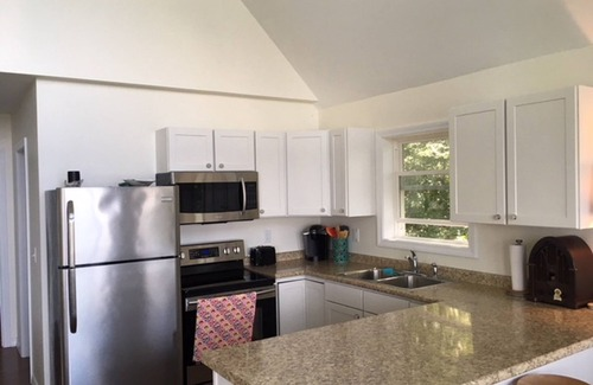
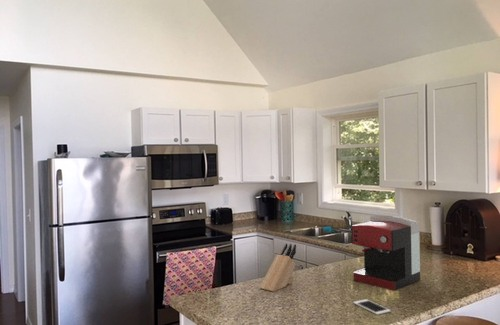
+ cell phone [352,298,392,316]
+ knife block [259,242,297,293]
+ coffee maker [351,215,421,292]
